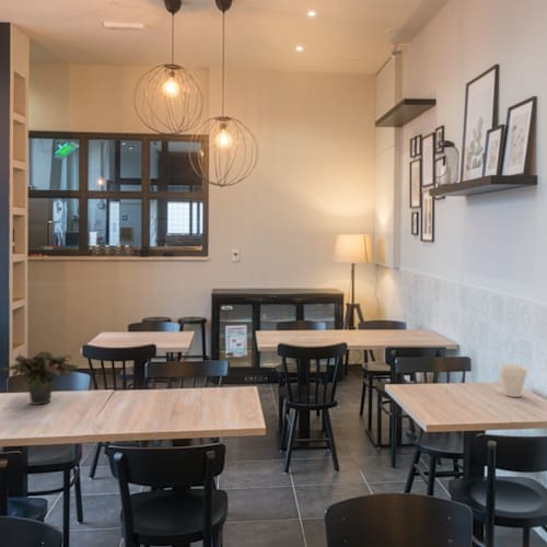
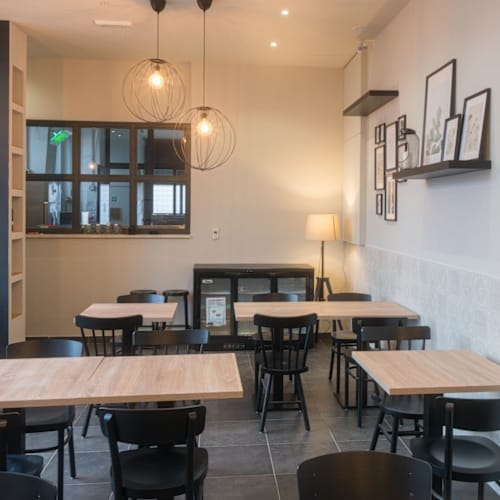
- cup [499,364,528,398]
- potted plant [0,350,80,406]
